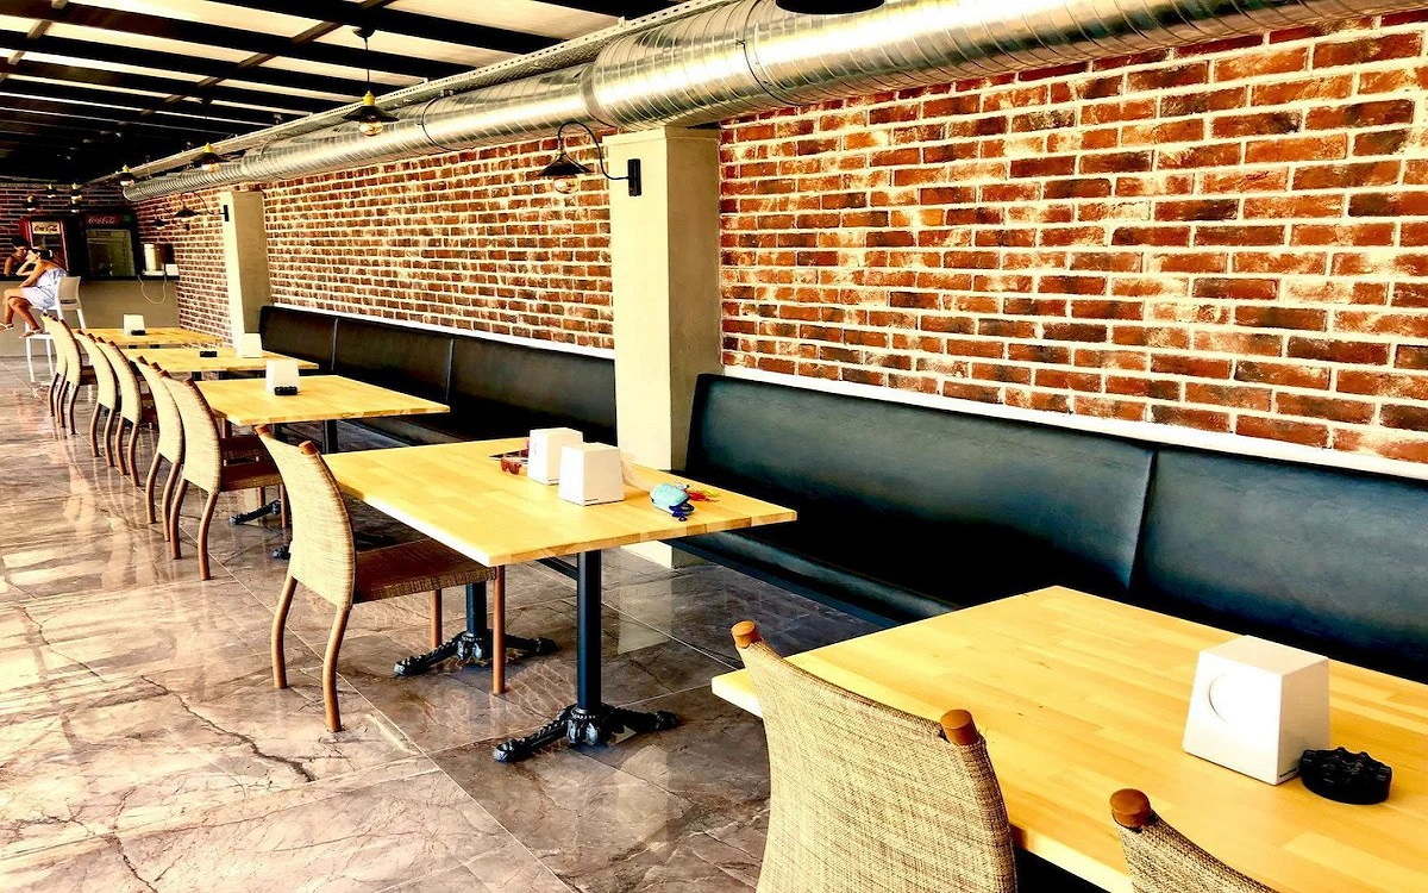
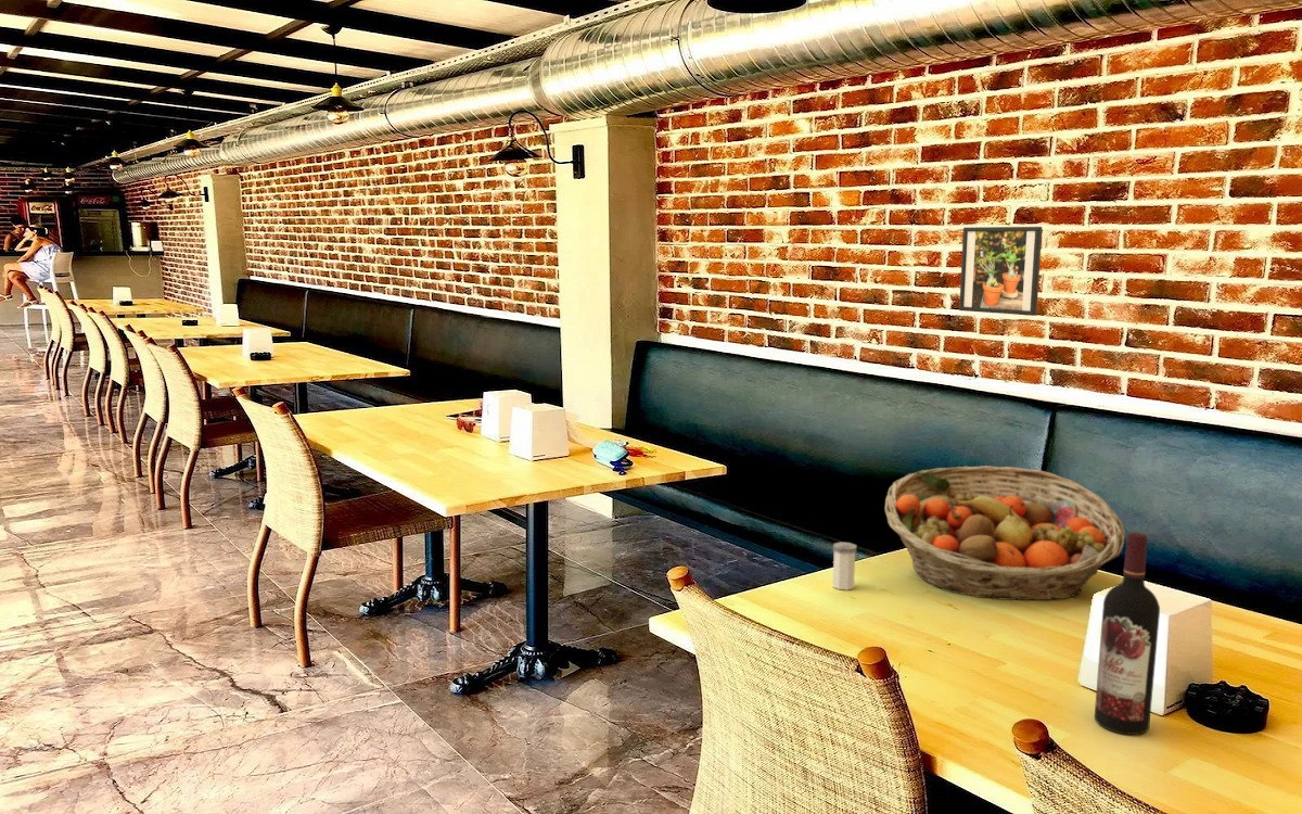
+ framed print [958,226,1043,317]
+ wine bottle [1094,531,1161,736]
+ fruit basket [884,465,1126,601]
+ salt shaker [832,542,857,590]
